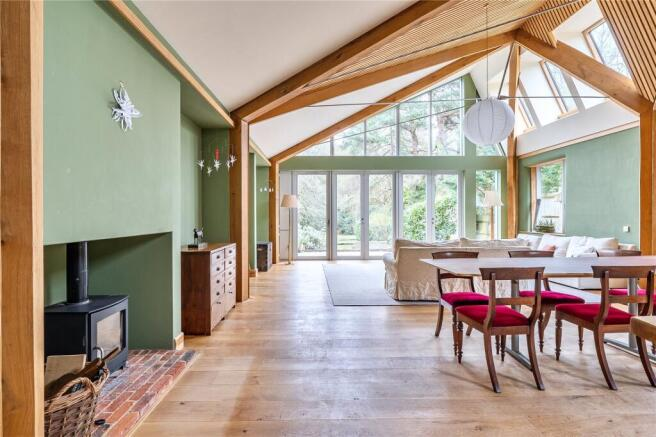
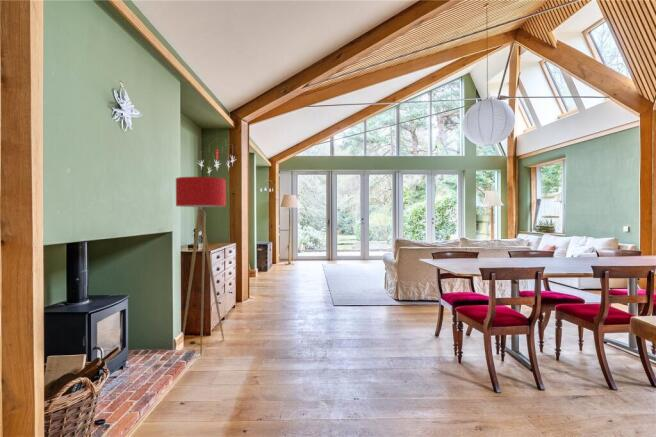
+ floor lamp [175,176,227,356]
